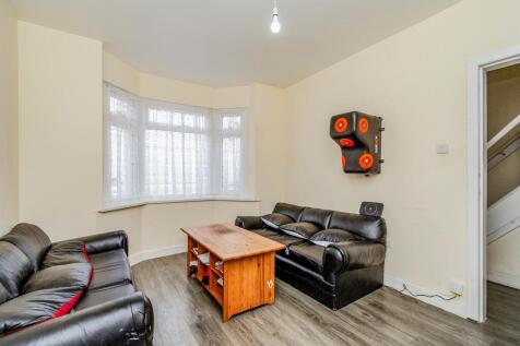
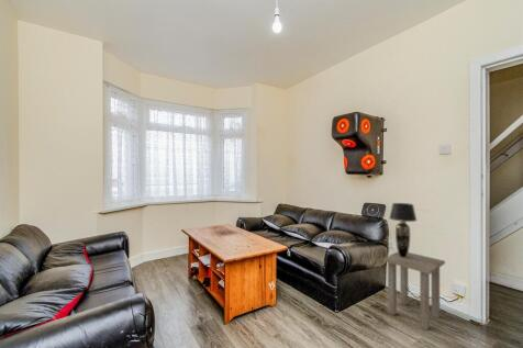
+ table lamp [388,202,418,258]
+ side table [381,251,446,330]
